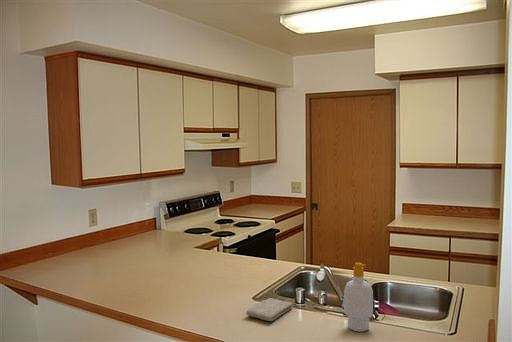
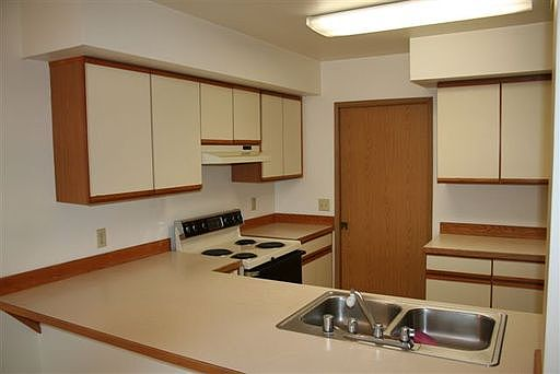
- washcloth [245,297,294,322]
- soap bottle [343,262,374,332]
